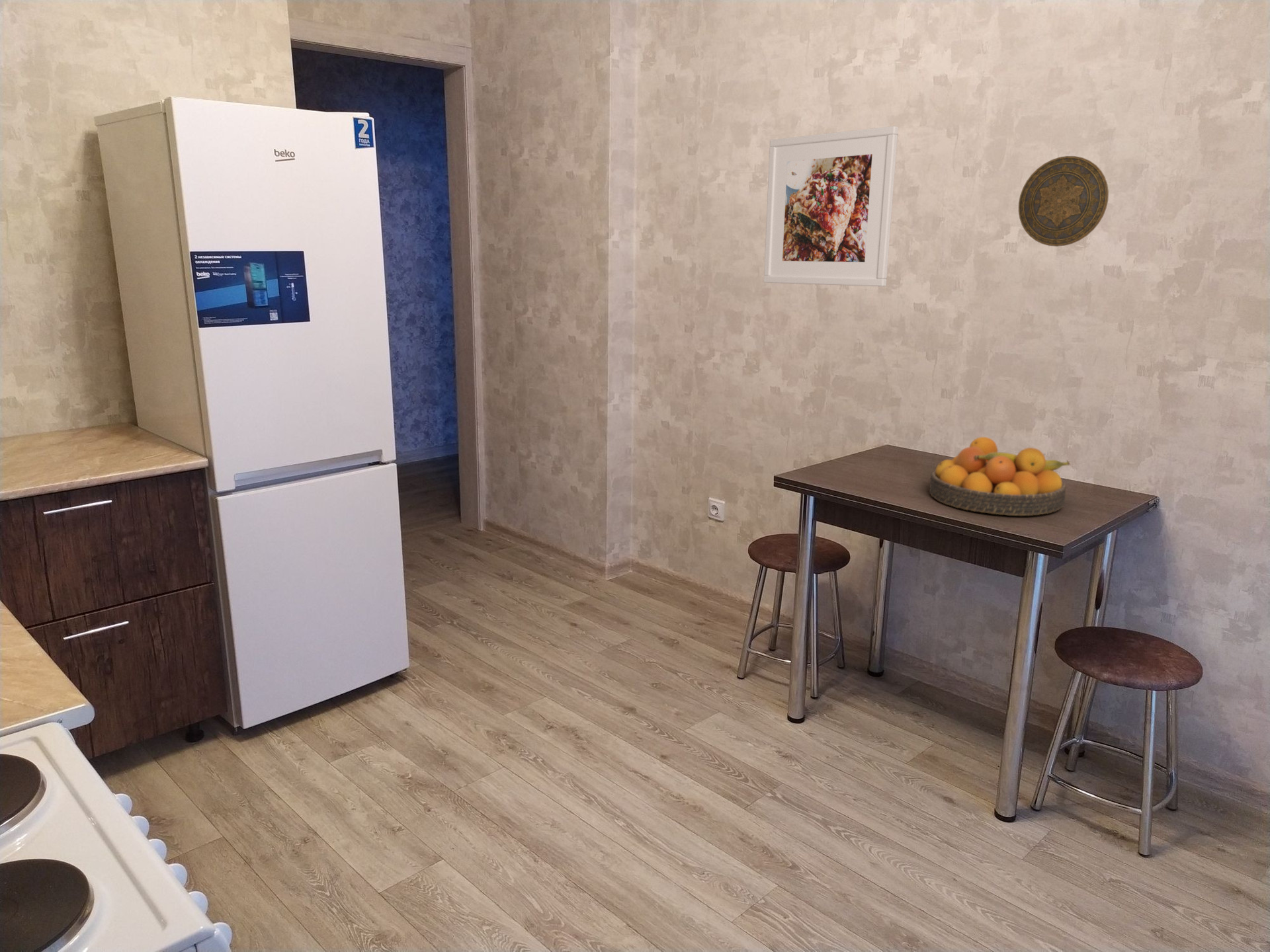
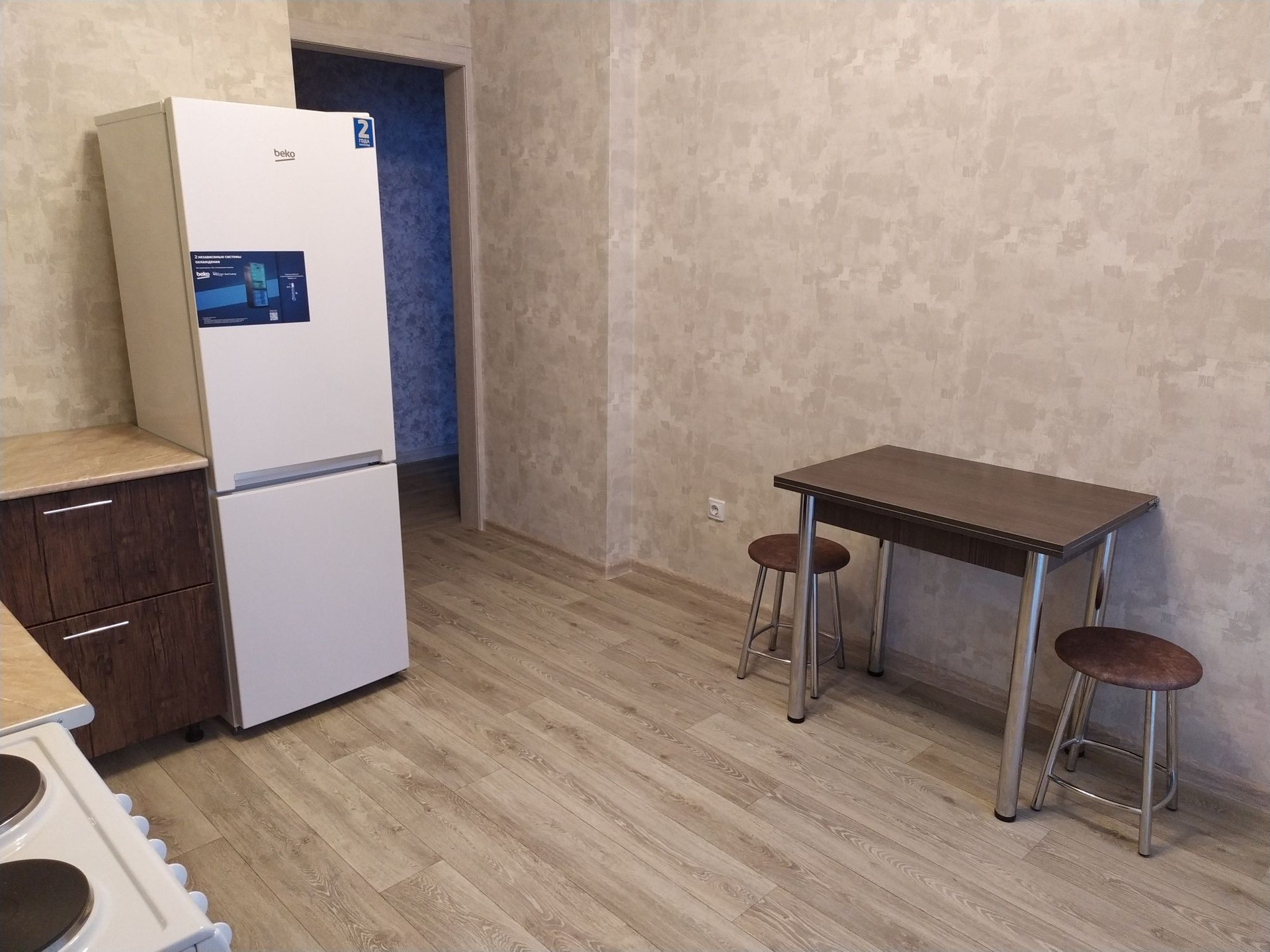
- decorative plate [1018,155,1109,247]
- fruit bowl [929,436,1072,516]
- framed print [763,126,899,287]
